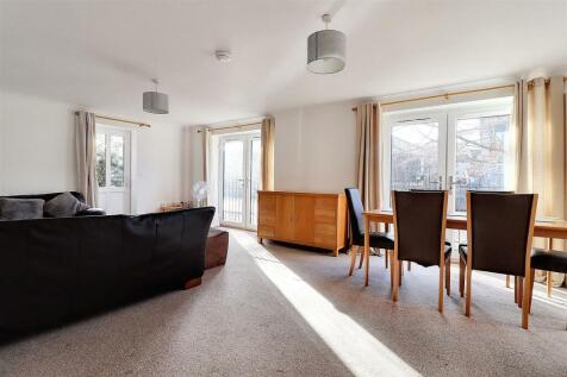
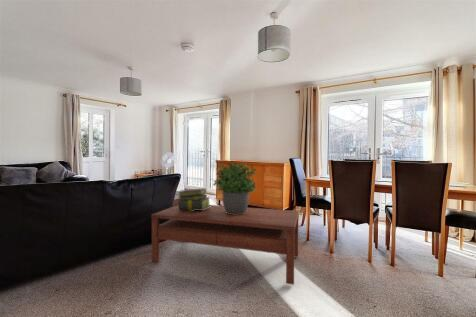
+ stack of books [177,187,211,211]
+ potted plant [212,160,257,215]
+ coffee table [150,204,300,286]
